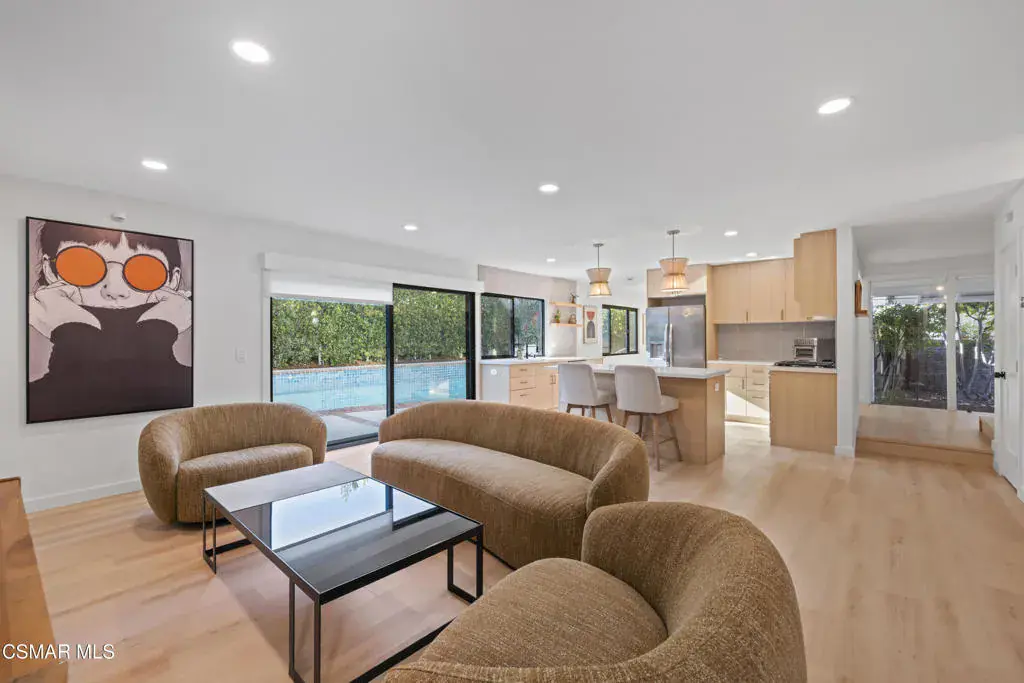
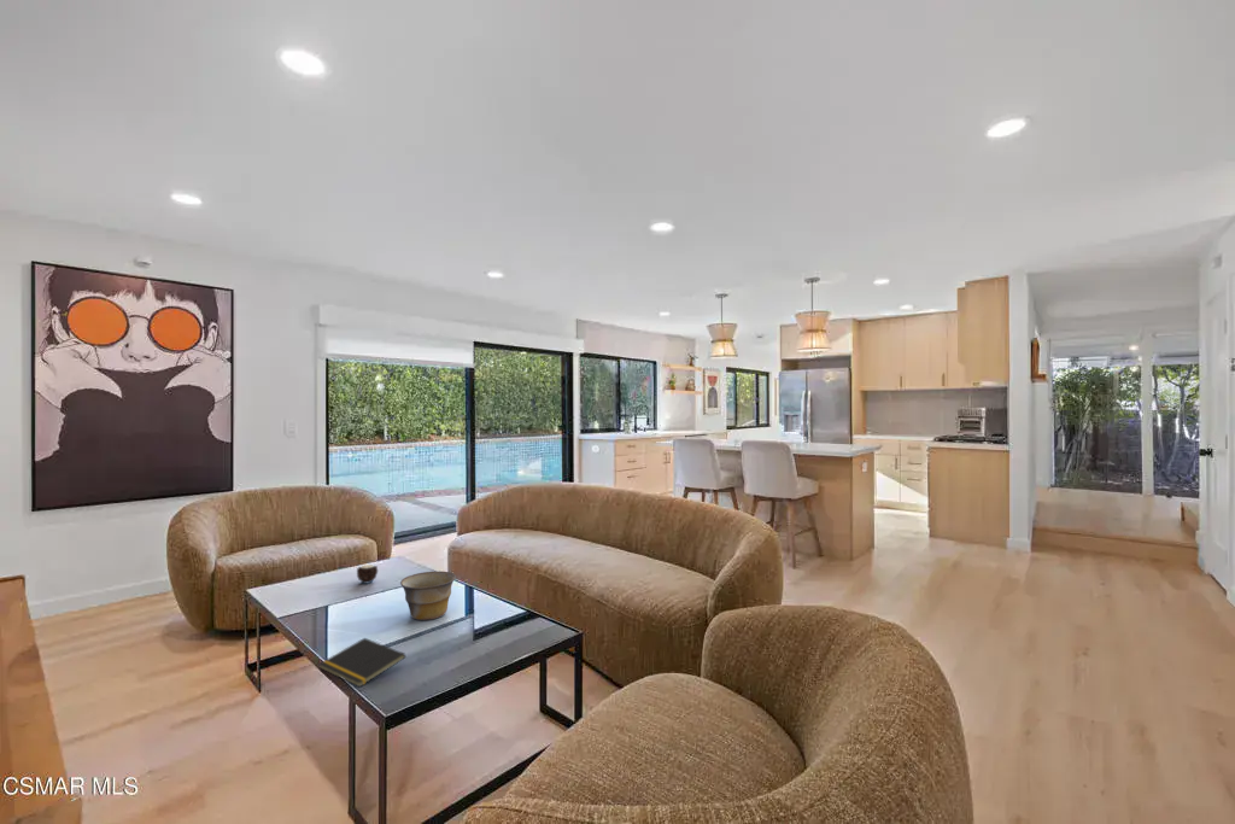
+ bowl [399,571,457,621]
+ notepad [317,637,408,688]
+ candle [356,563,379,585]
